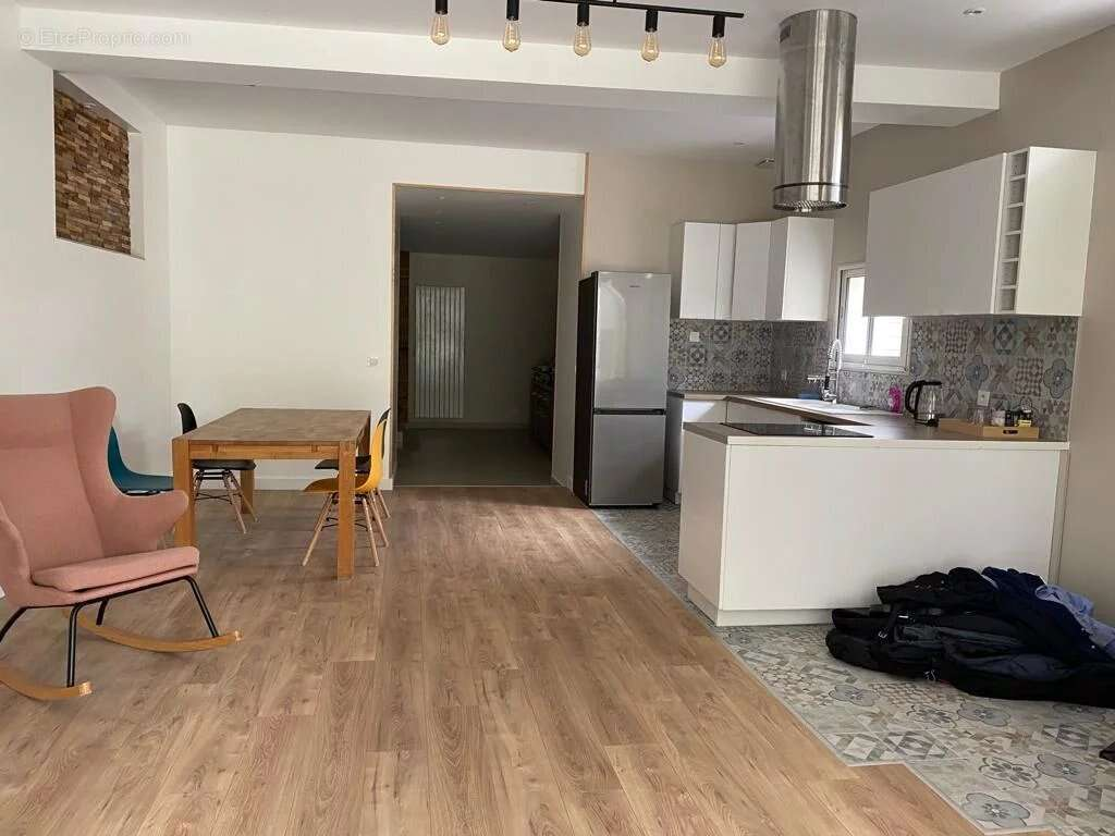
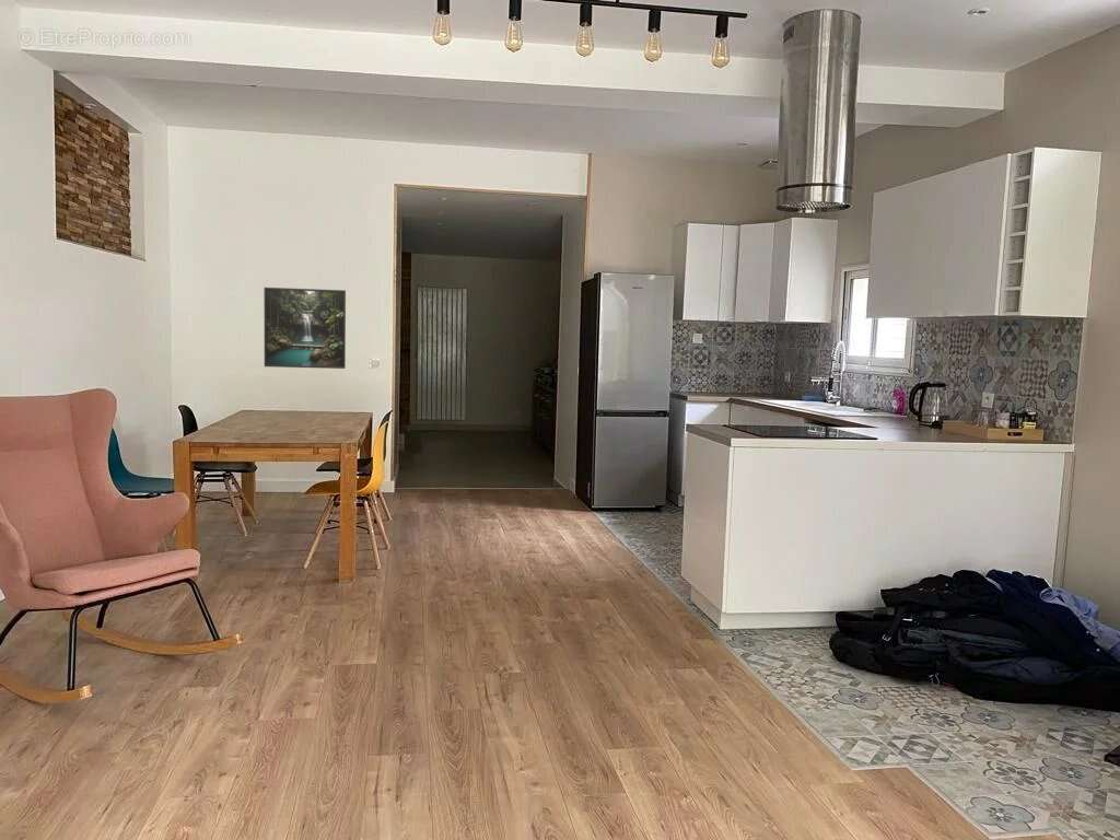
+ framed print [262,287,347,370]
